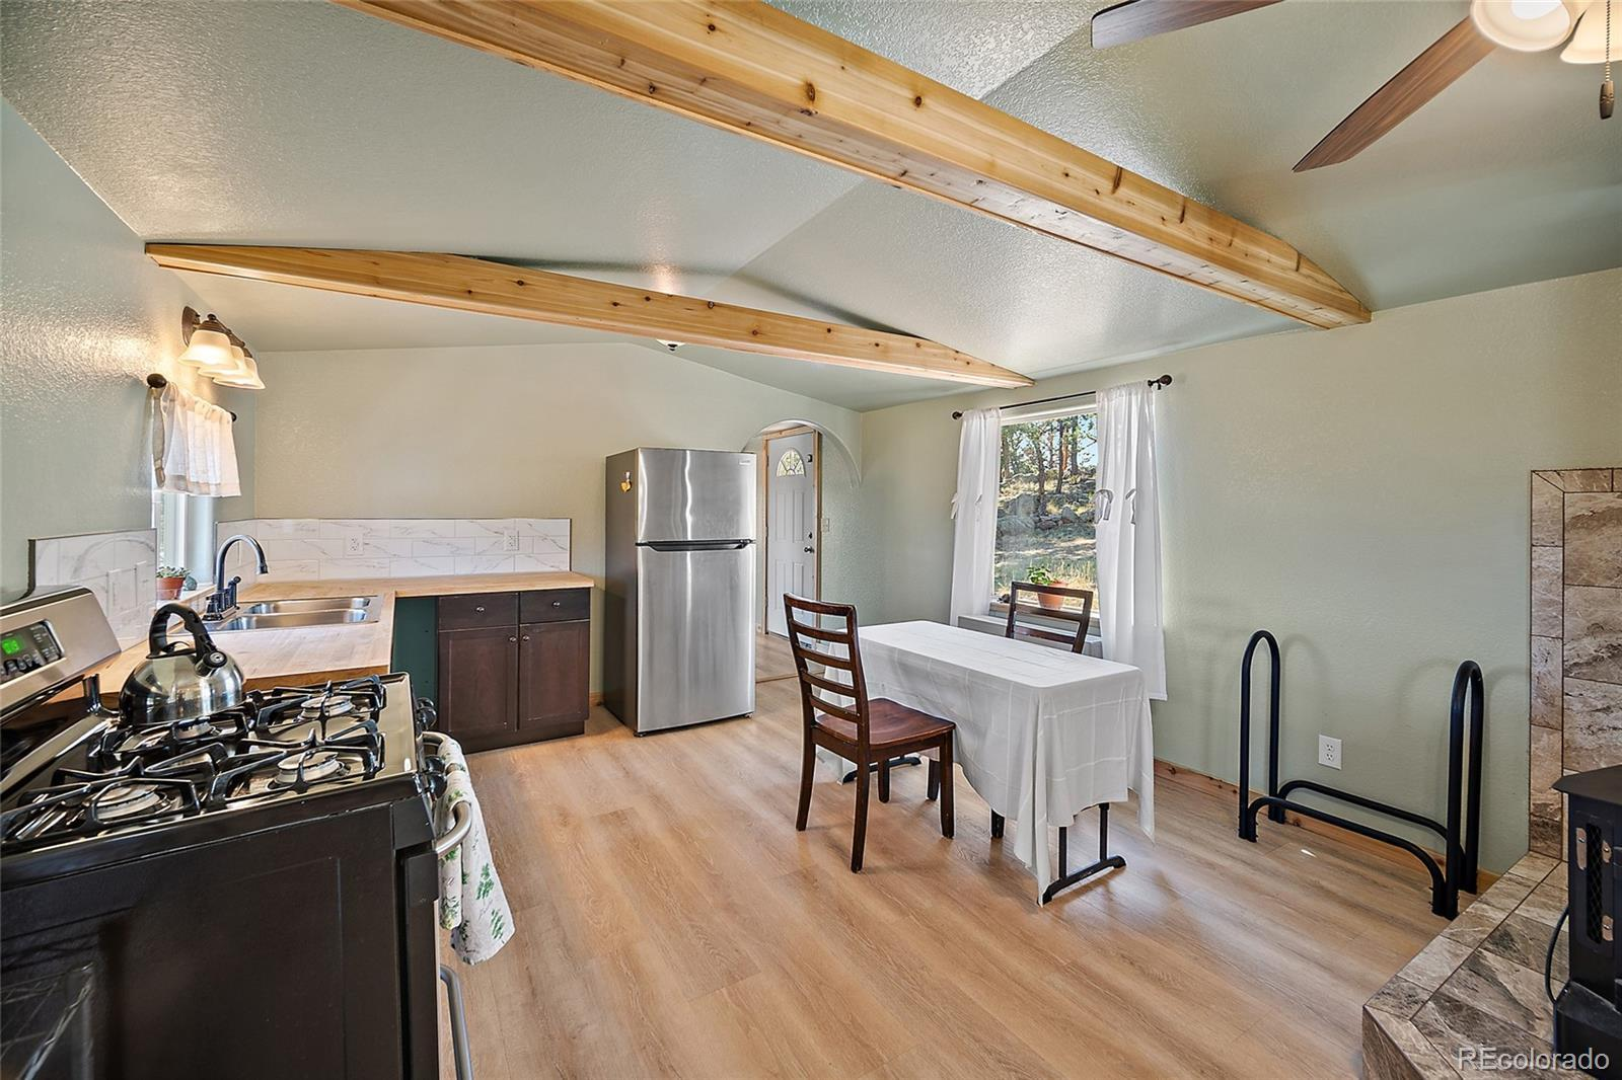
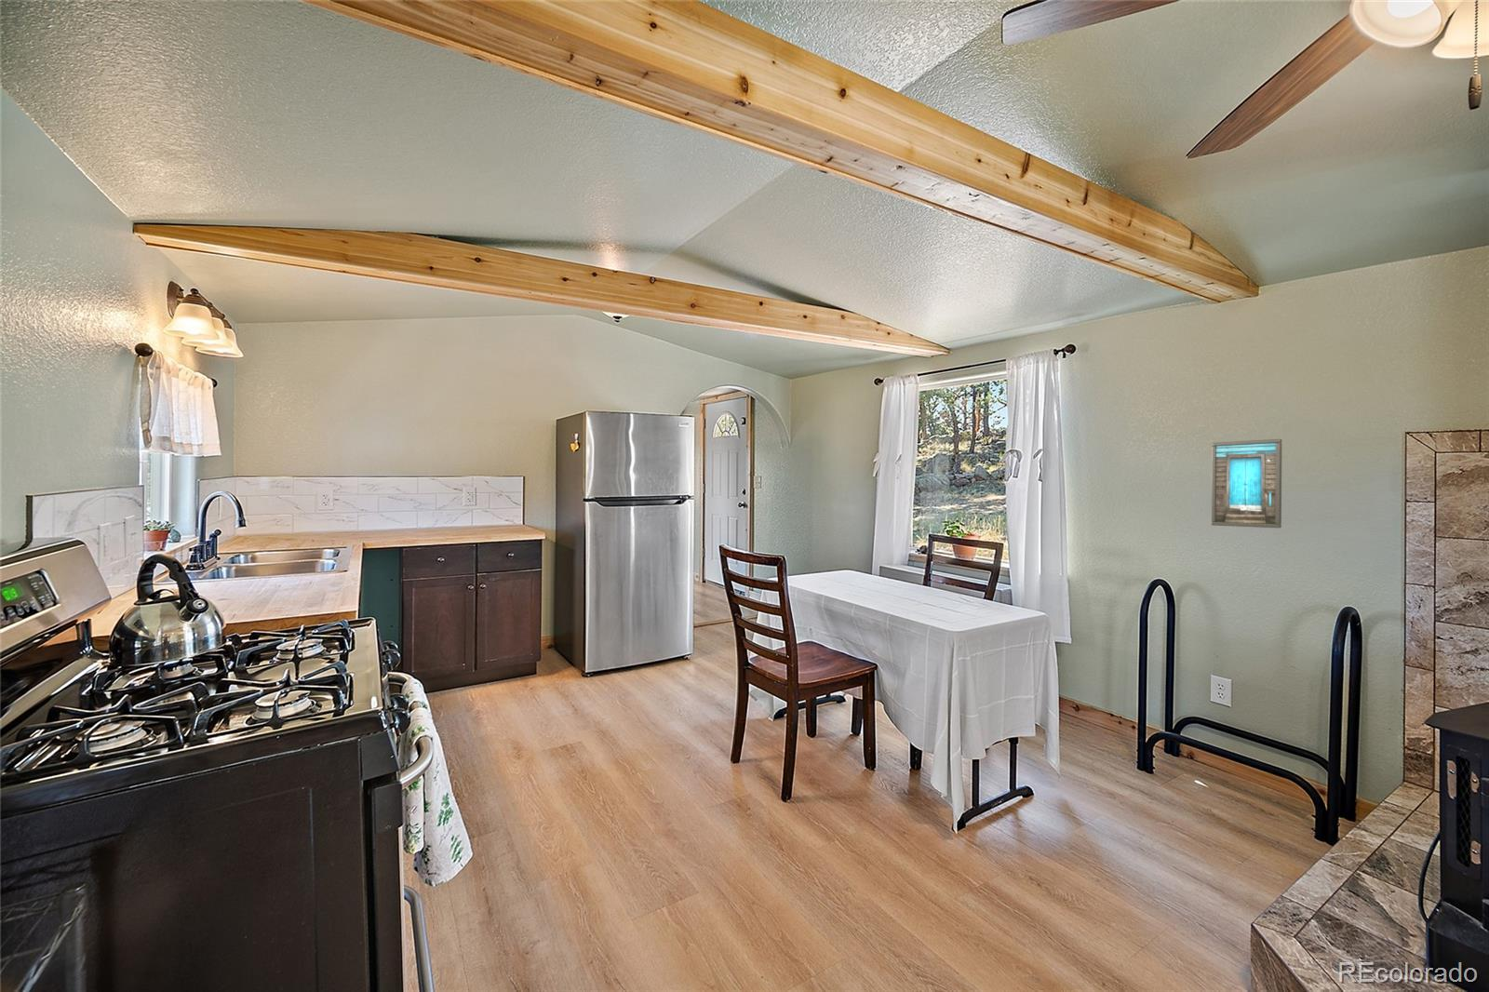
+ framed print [1211,438,1282,528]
